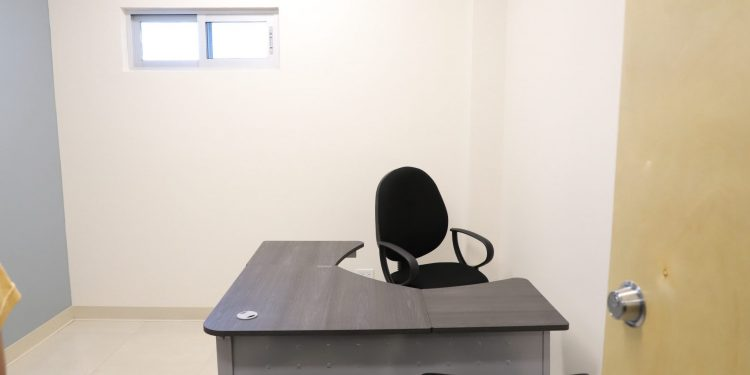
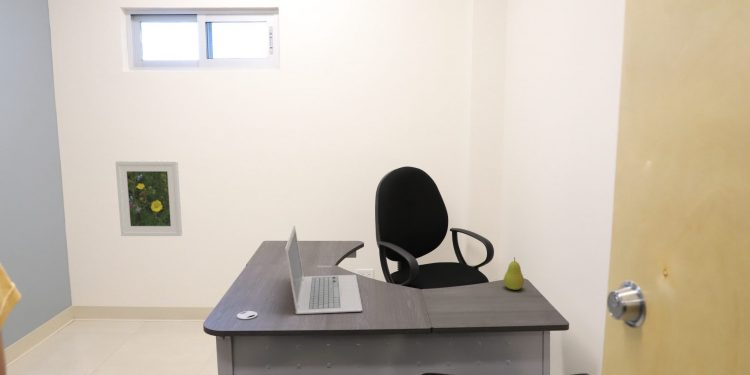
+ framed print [114,160,183,237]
+ fruit [503,256,525,291]
+ laptop [284,224,364,315]
